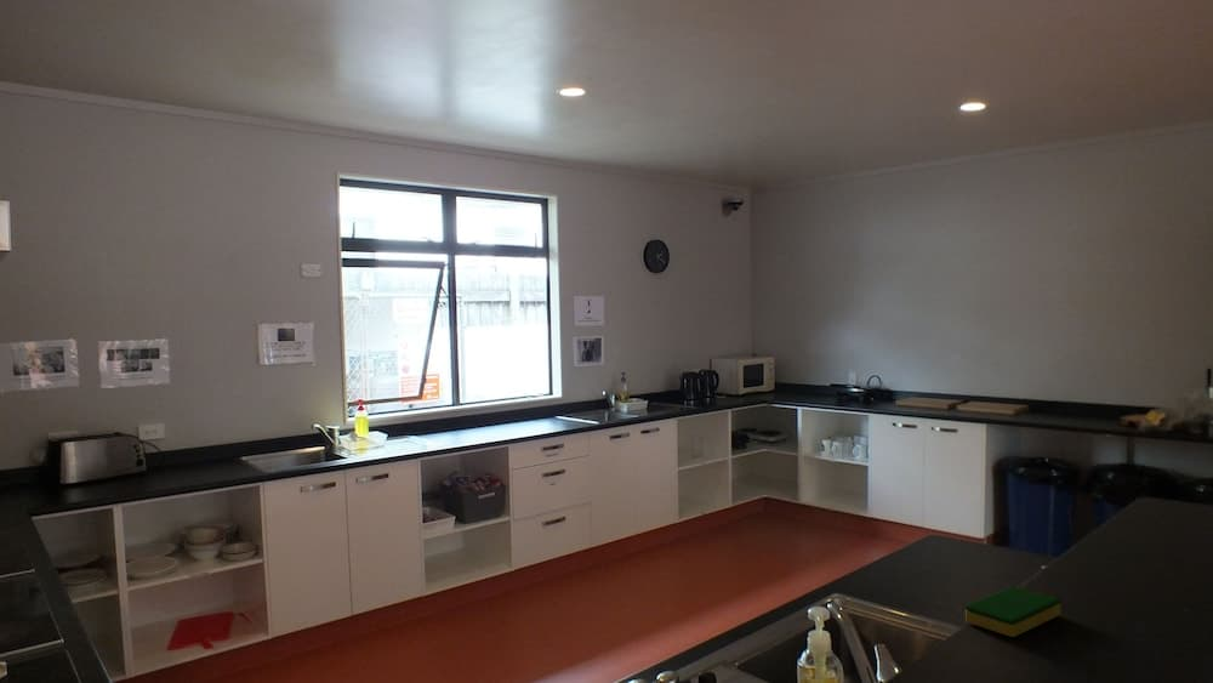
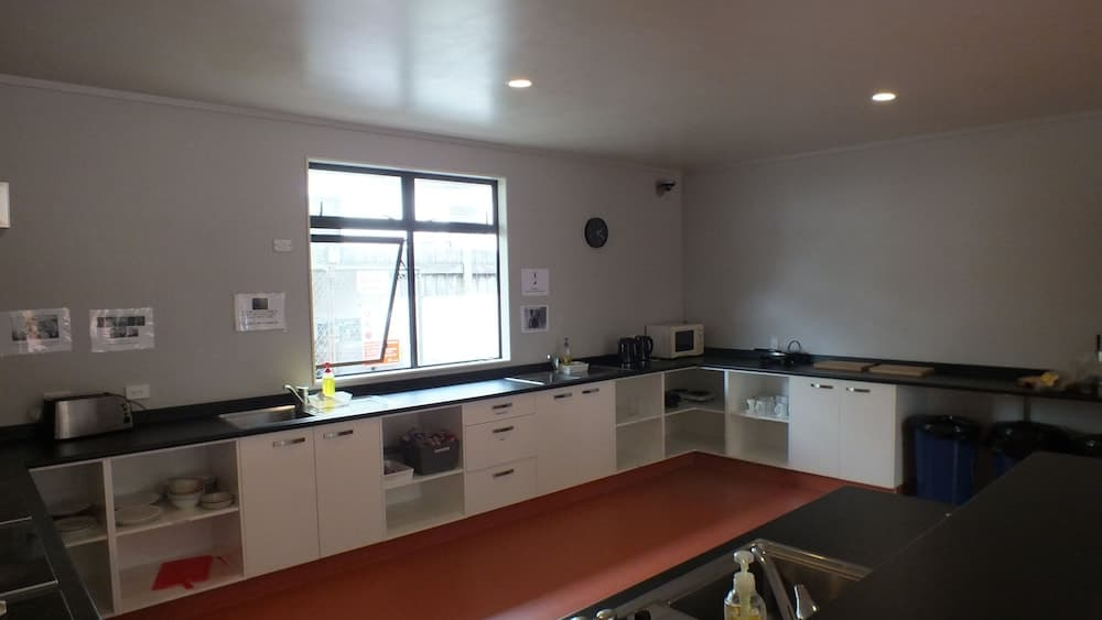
- dish sponge [964,586,1061,638]
